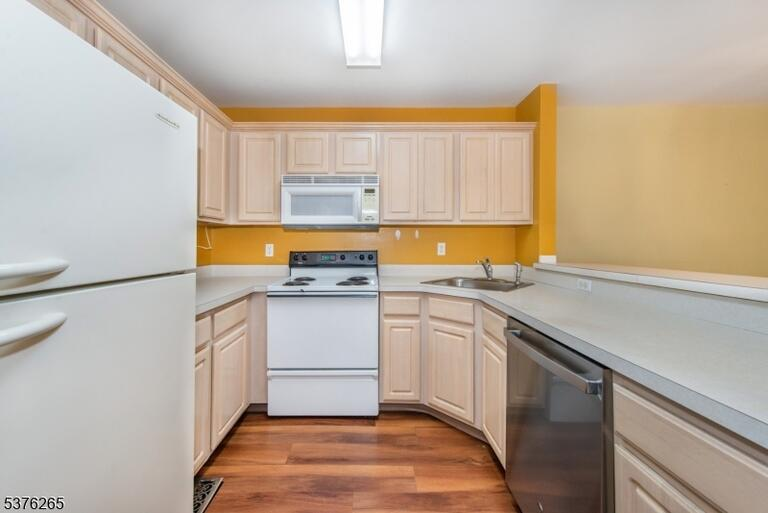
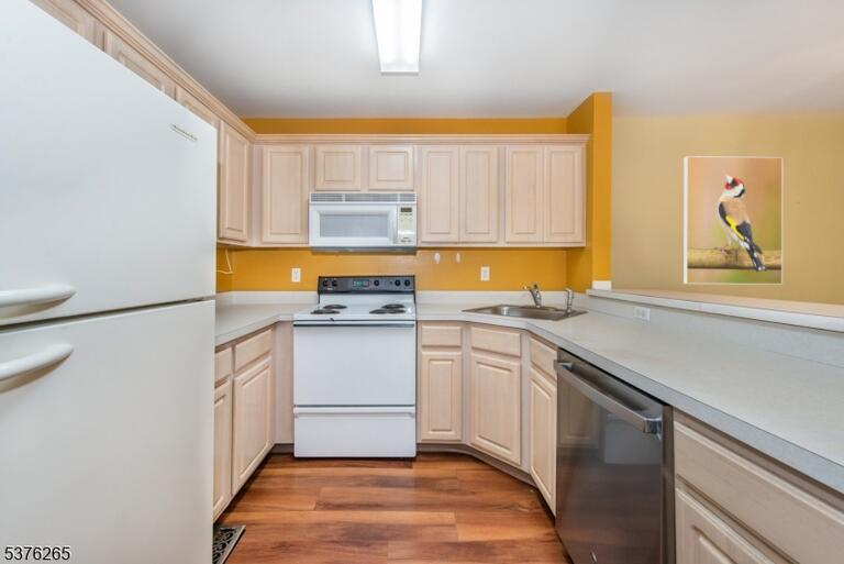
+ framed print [682,155,784,286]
